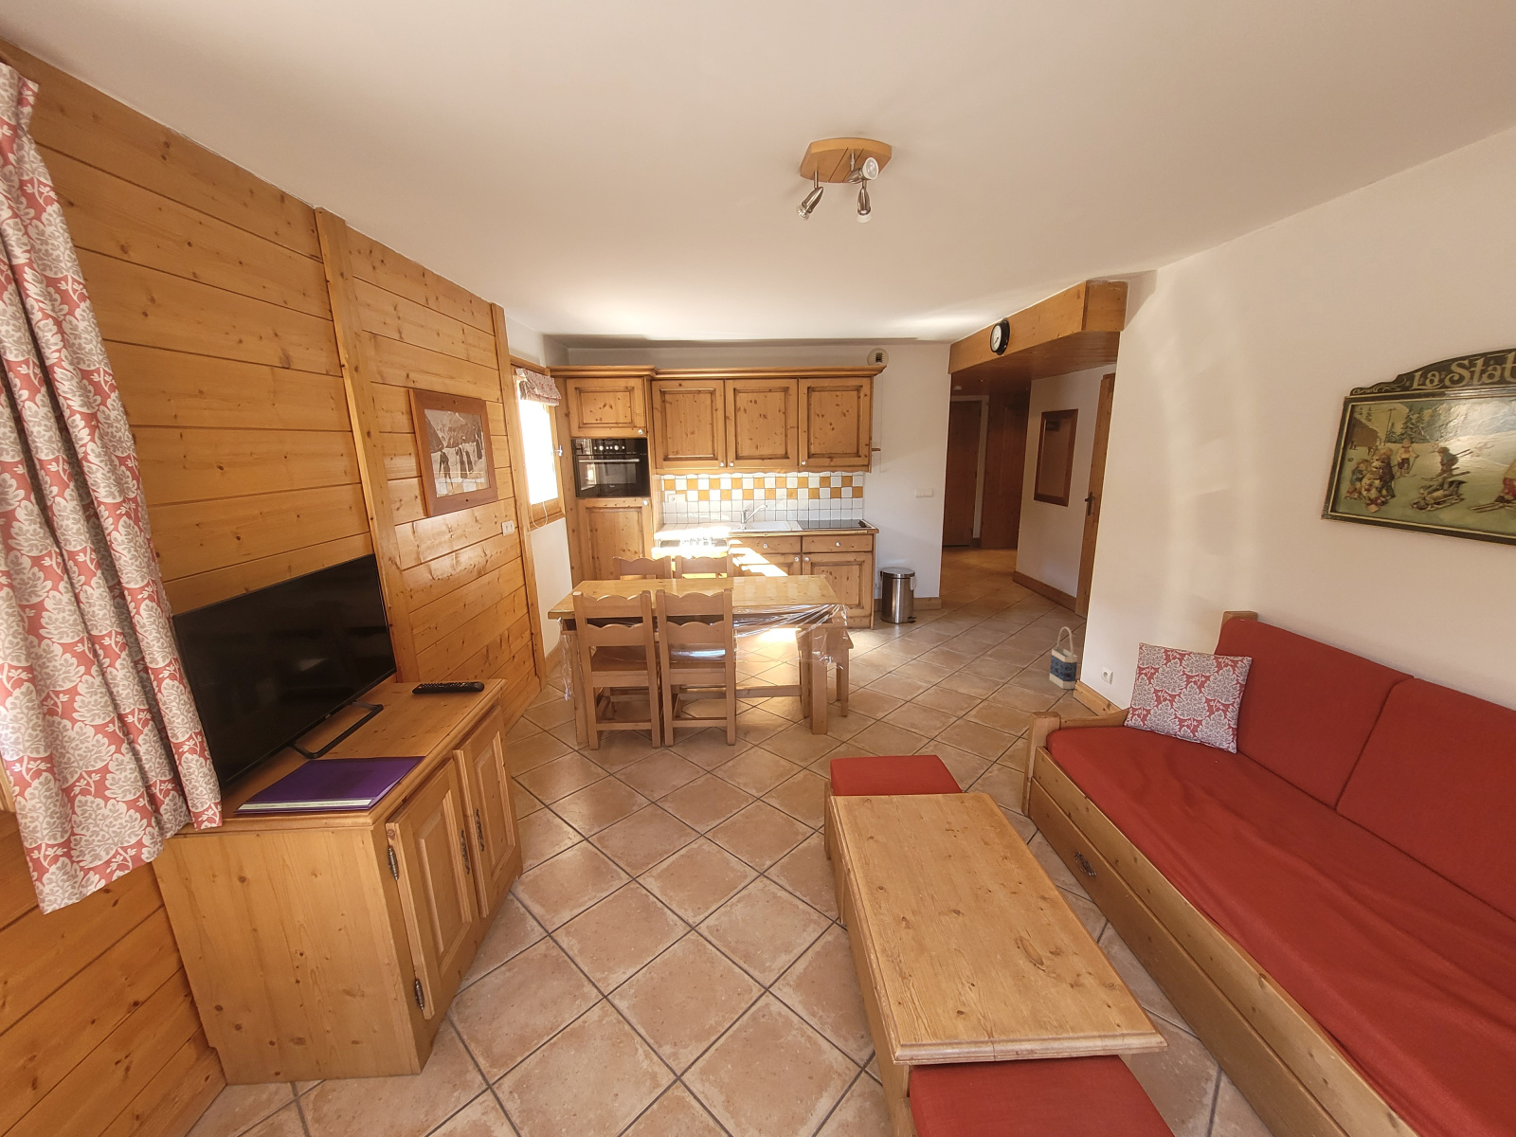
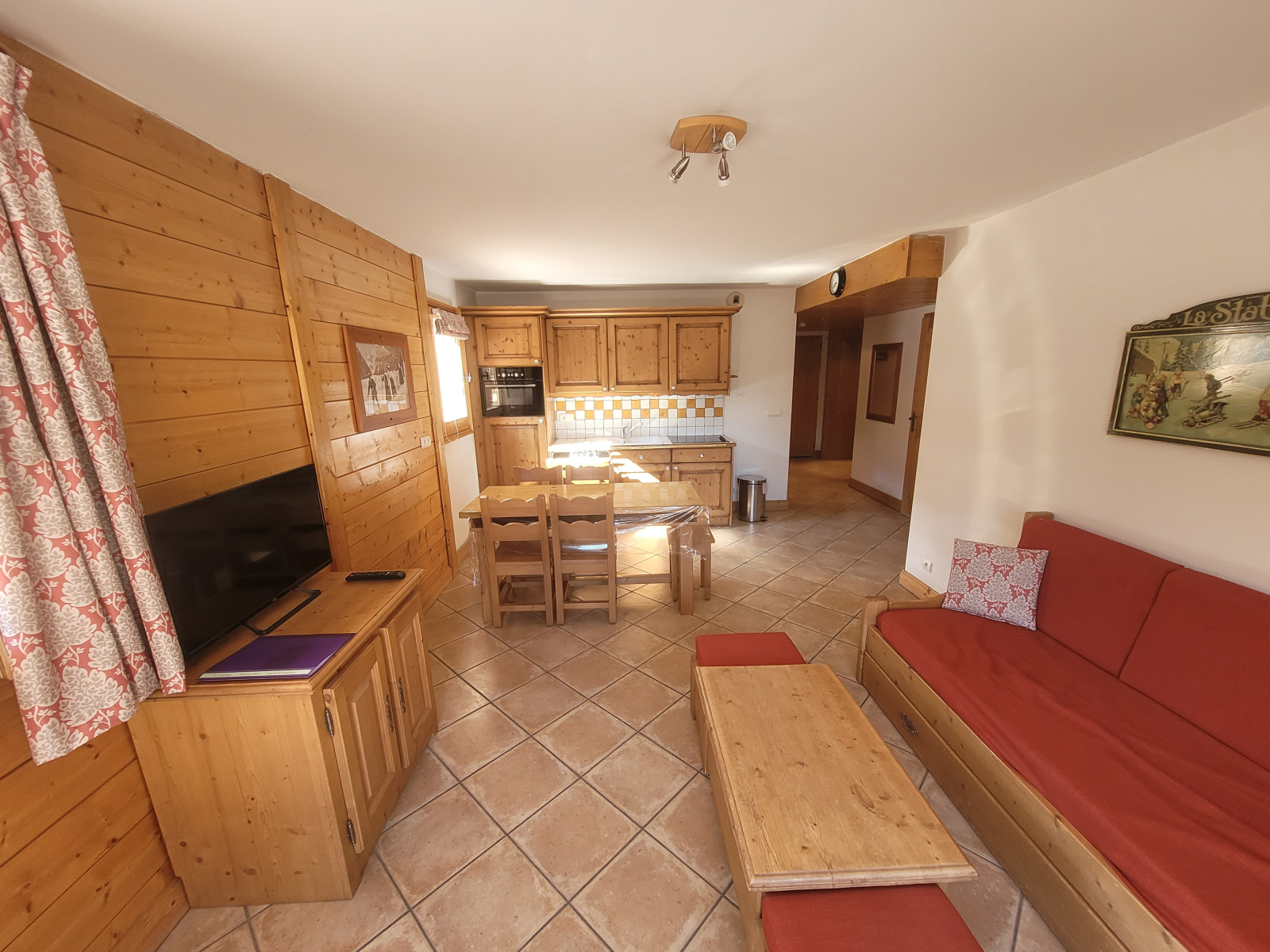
- bag [1049,626,1078,690]
